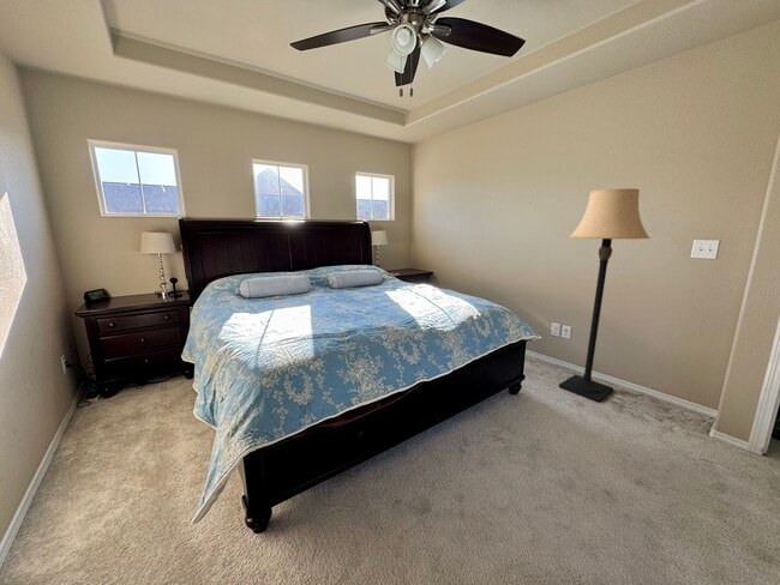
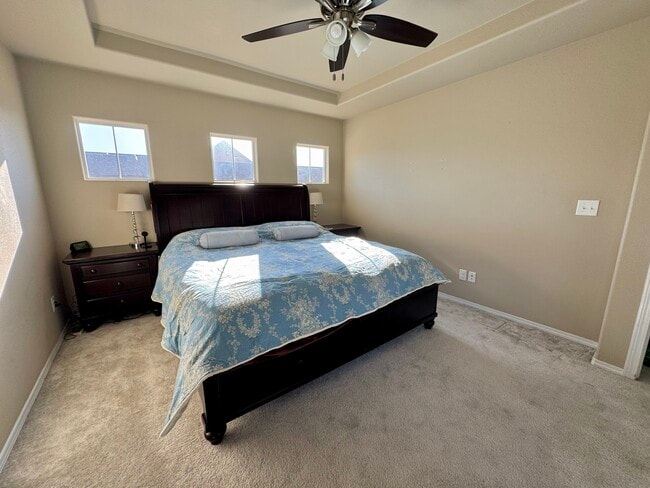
- lamp [558,187,652,403]
